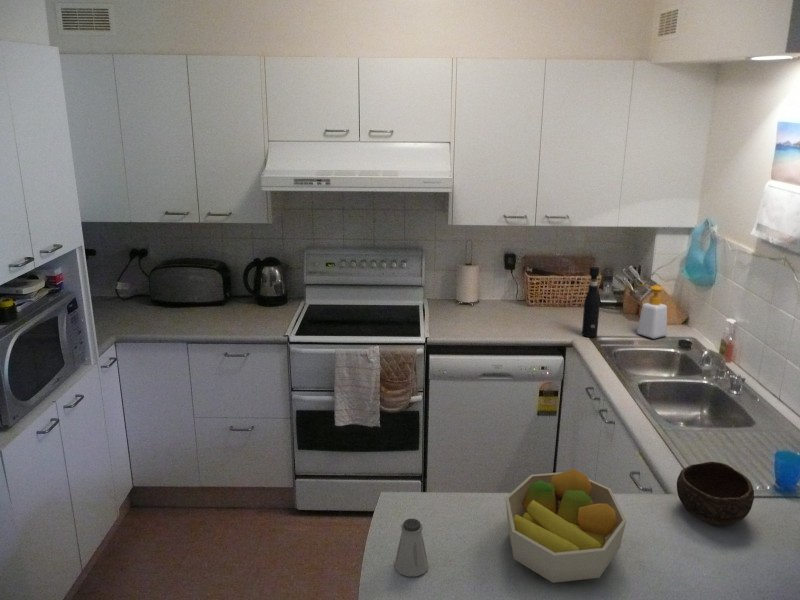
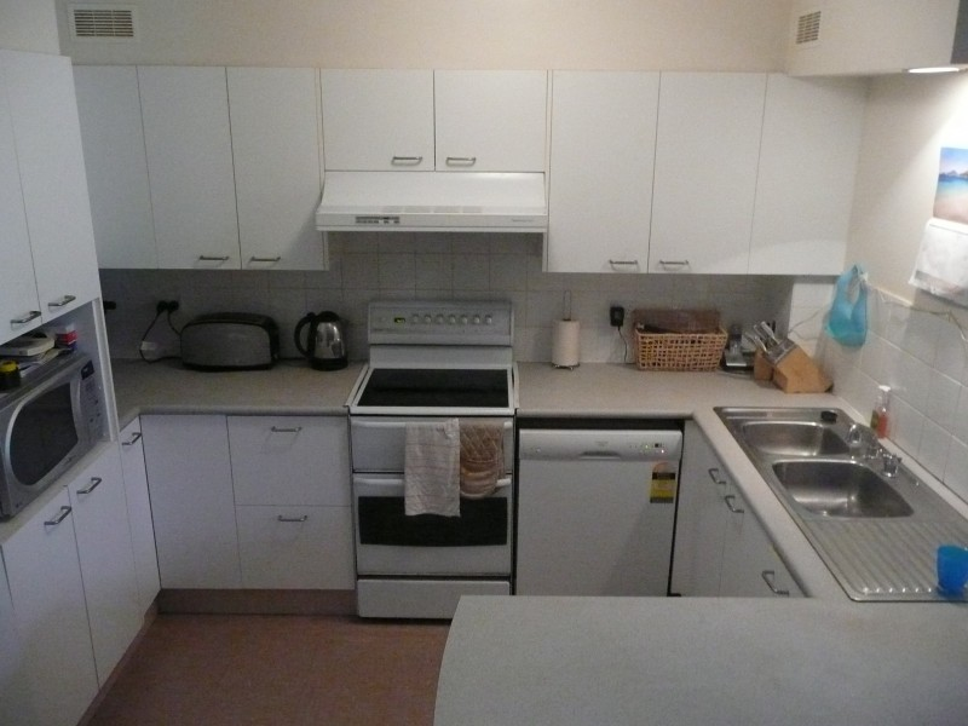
- bowl [676,461,755,528]
- pepper grinder [581,266,601,338]
- saltshaker [394,518,430,577]
- soap bottle [636,284,668,339]
- fruit bowl [505,468,627,584]
